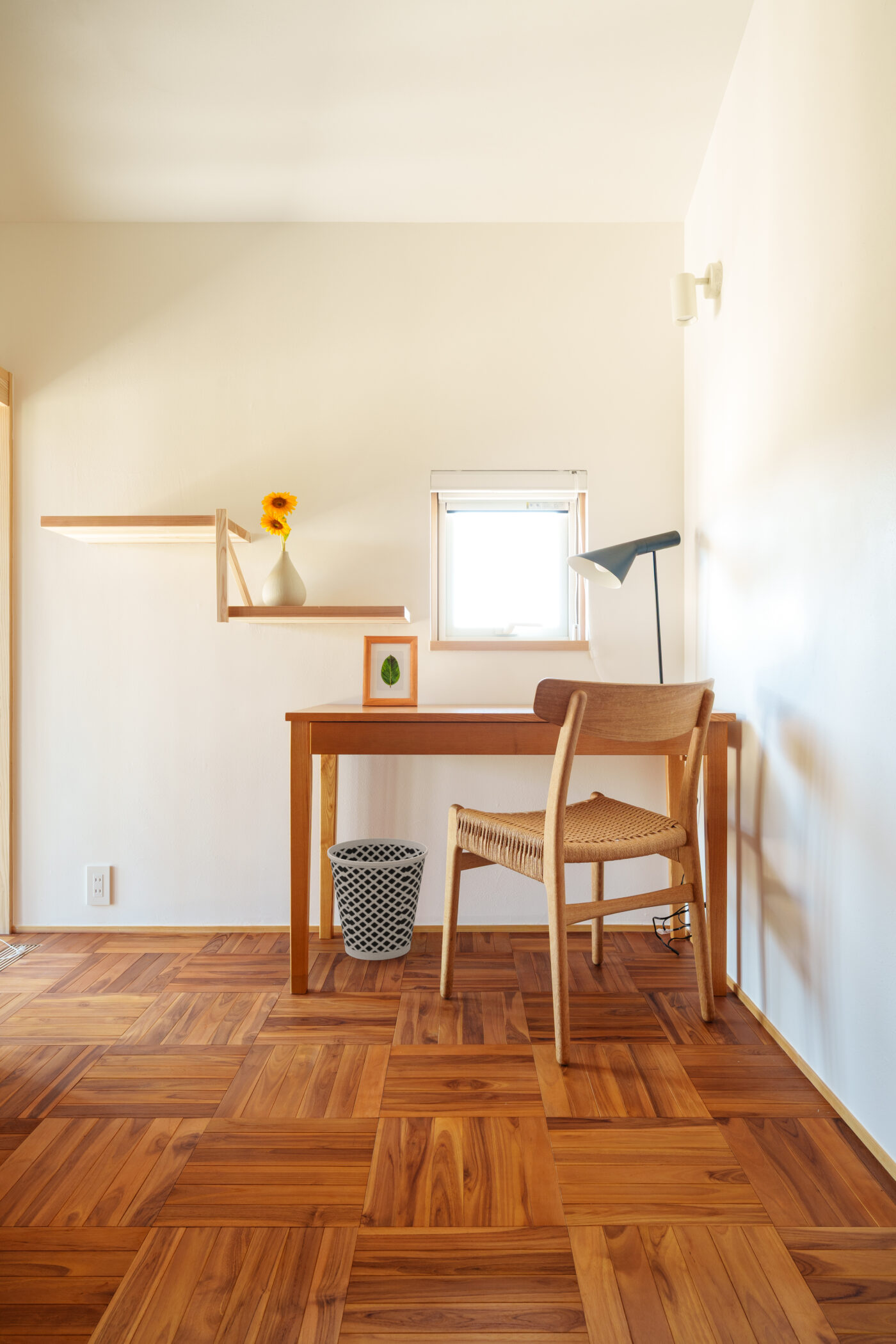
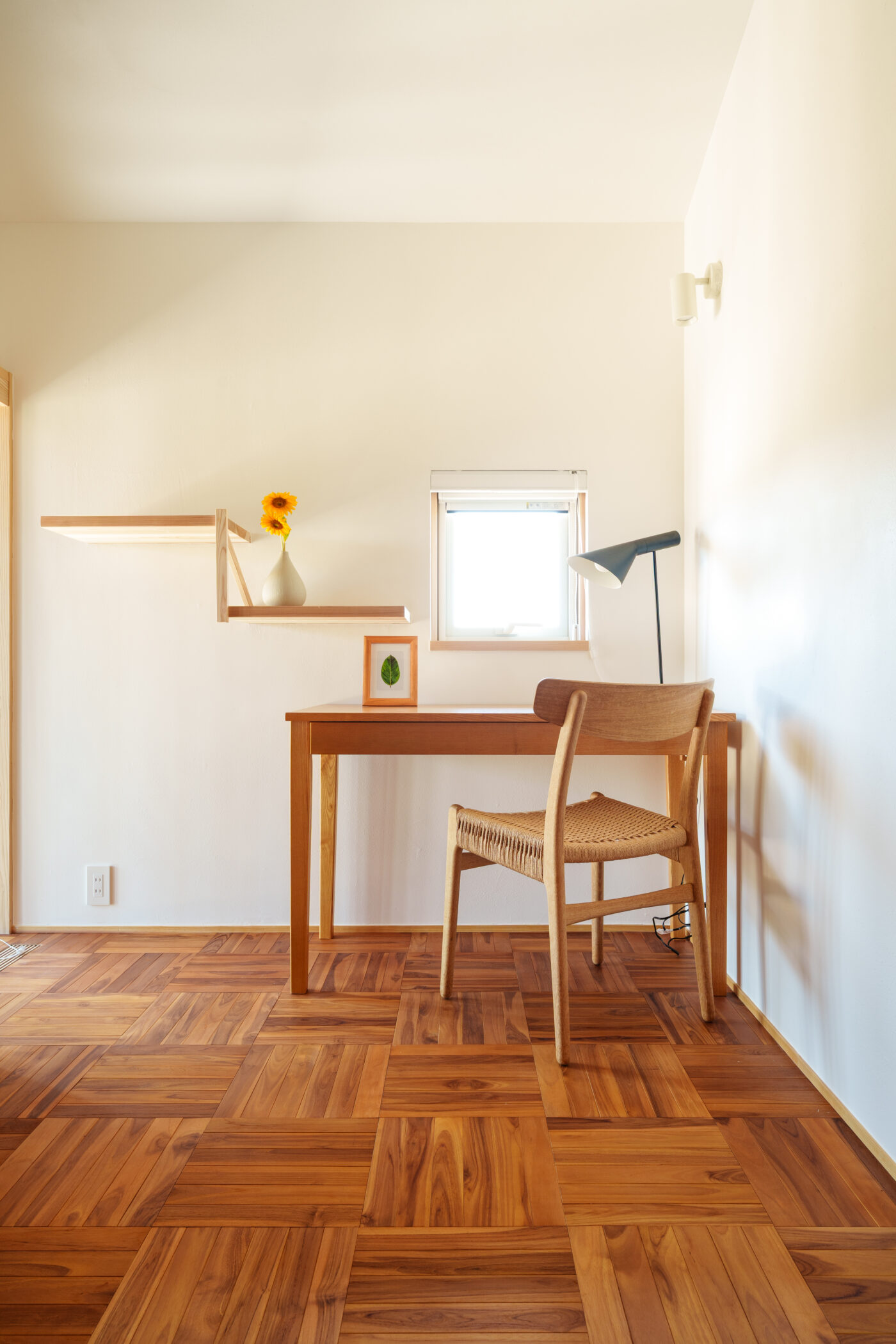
- wastebasket [326,838,429,961]
